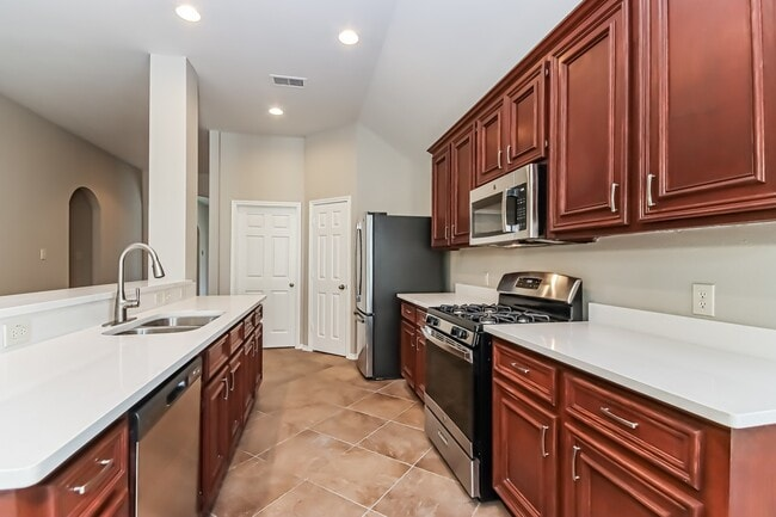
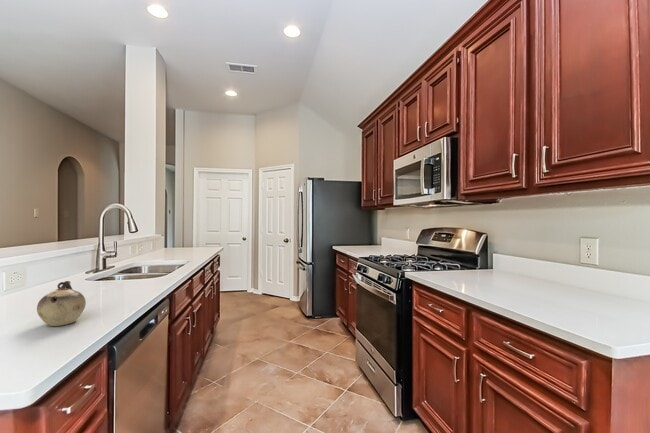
+ teapot [36,280,87,327]
